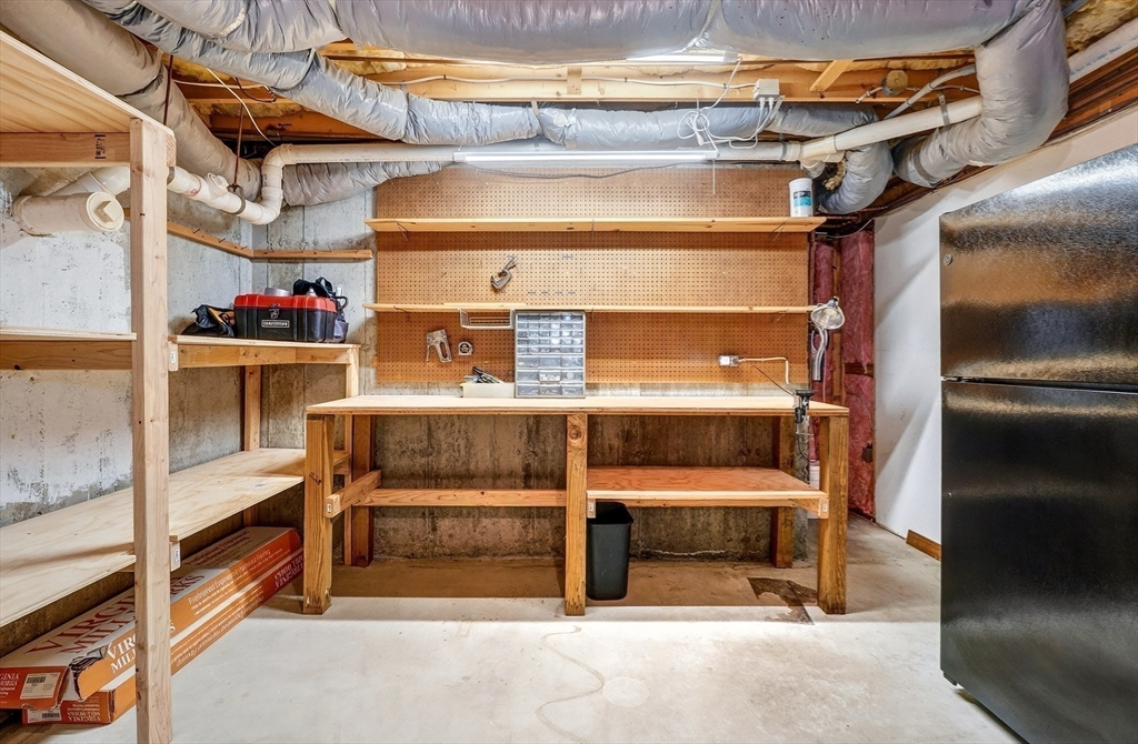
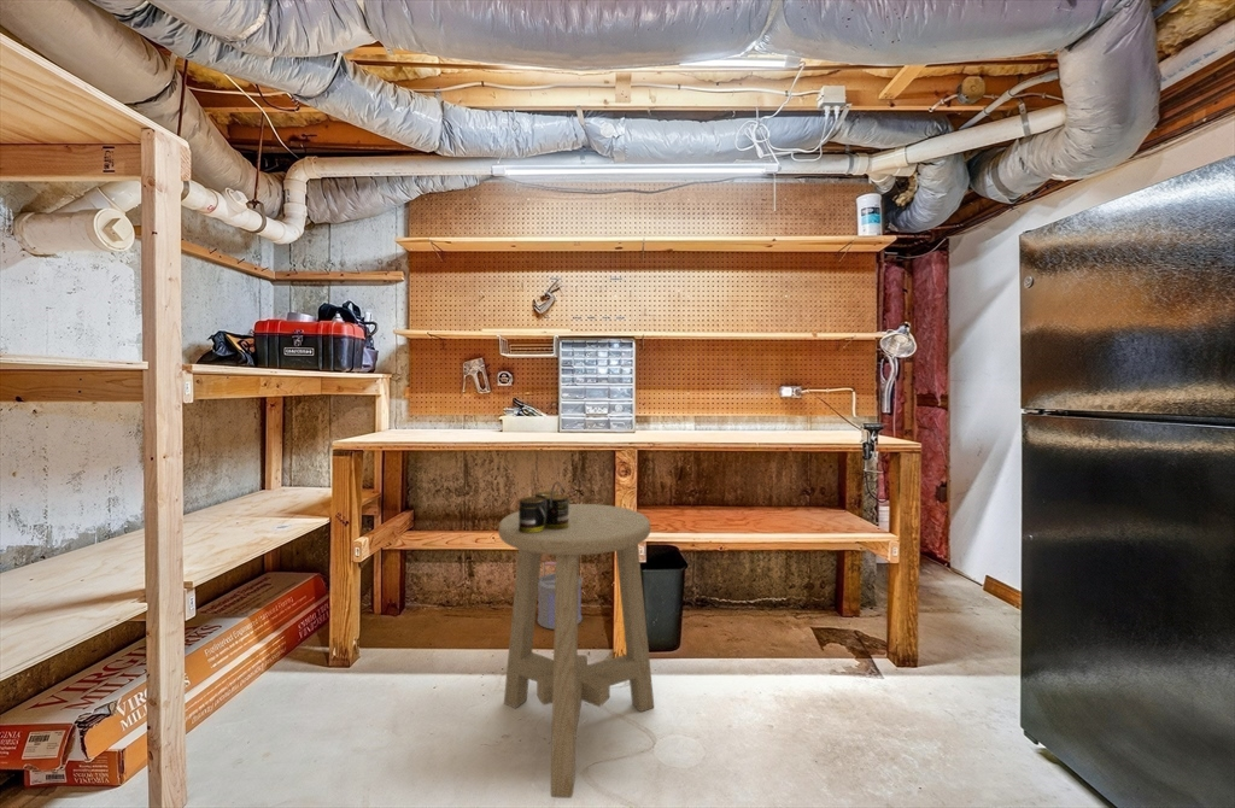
+ bucket [535,561,584,631]
+ stool [497,503,655,800]
+ paint can [517,481,570,533]
